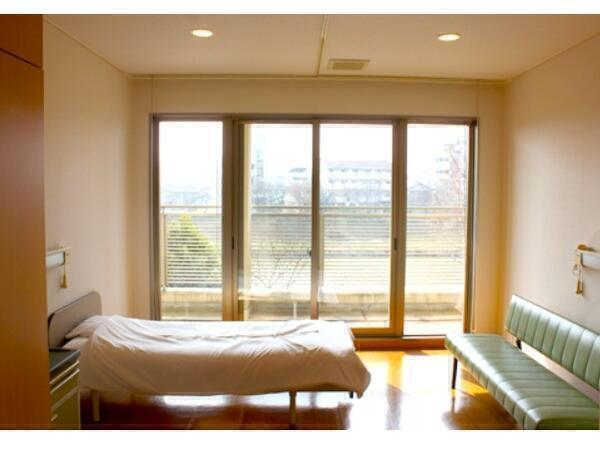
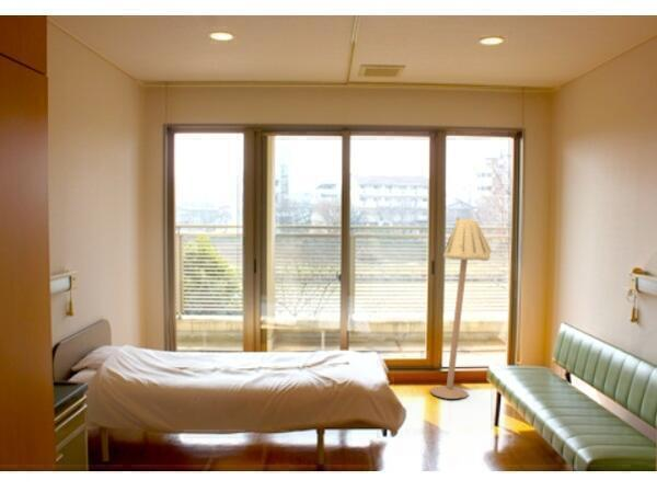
+ floor lamp [429,216,493,400]
